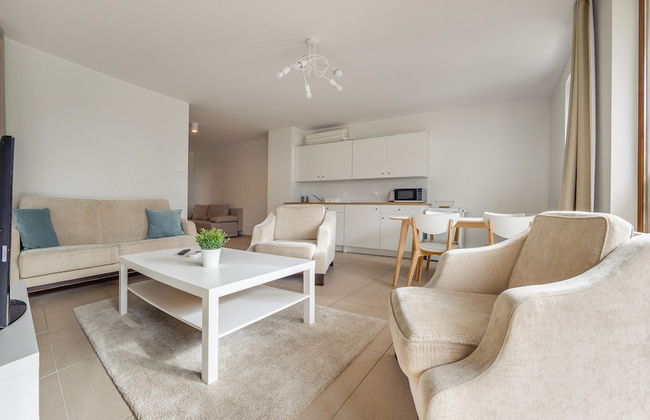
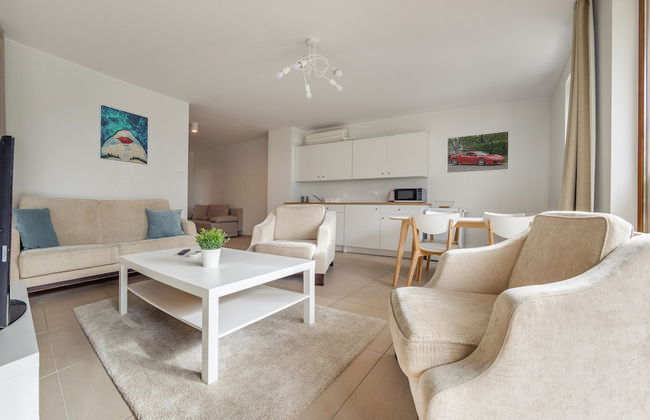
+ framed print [446,130,510,174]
+ wall art [99,104,149,166]
